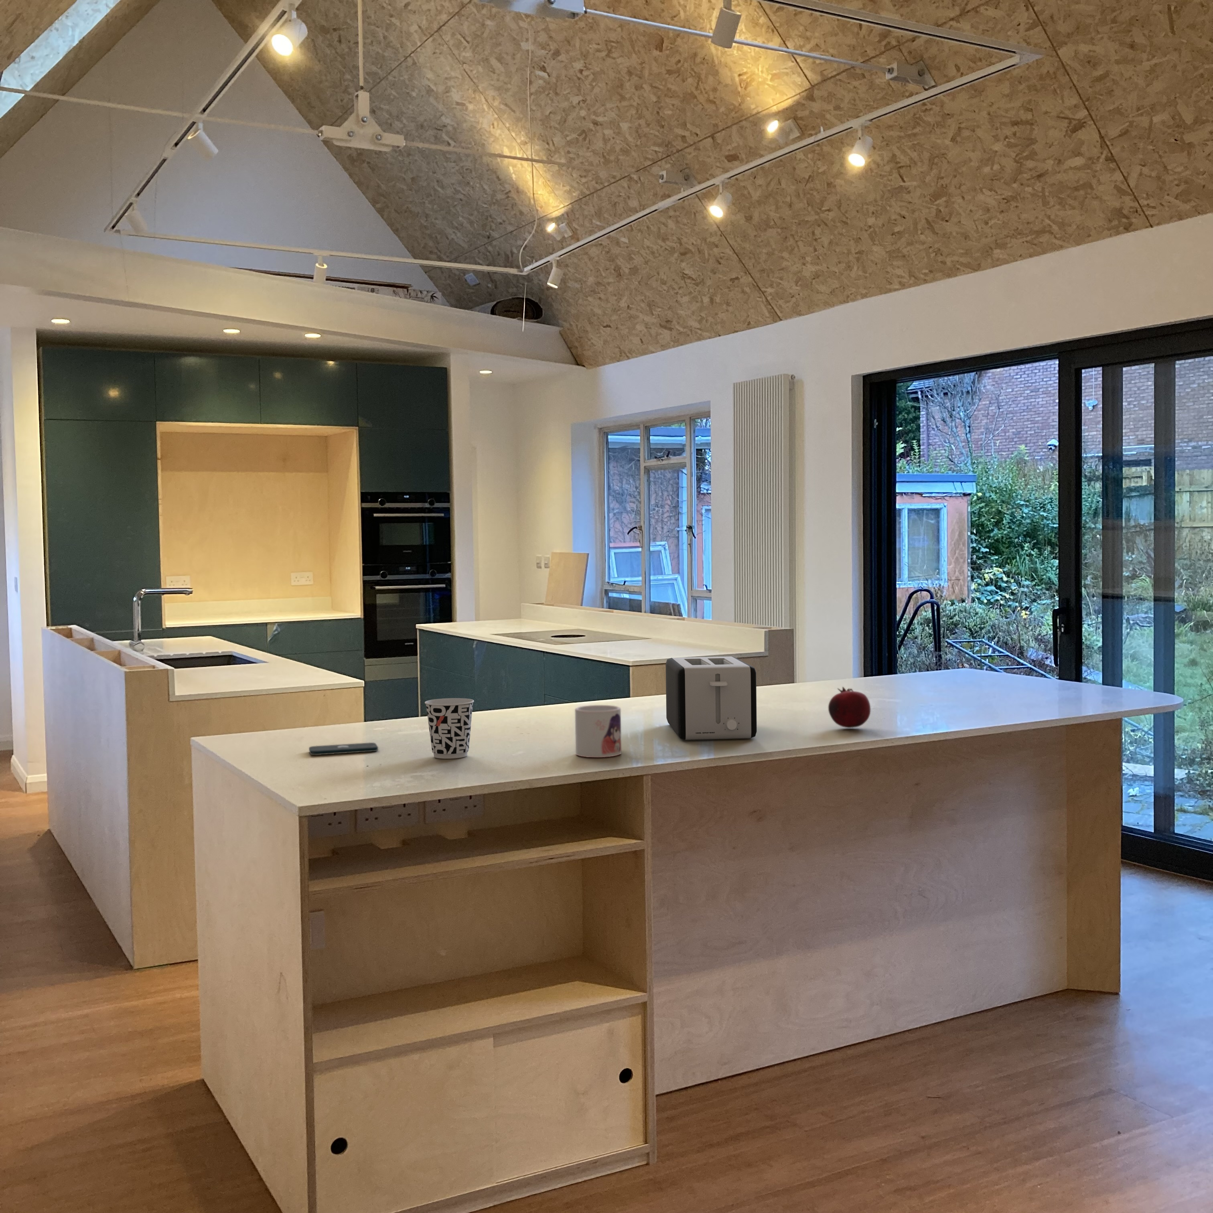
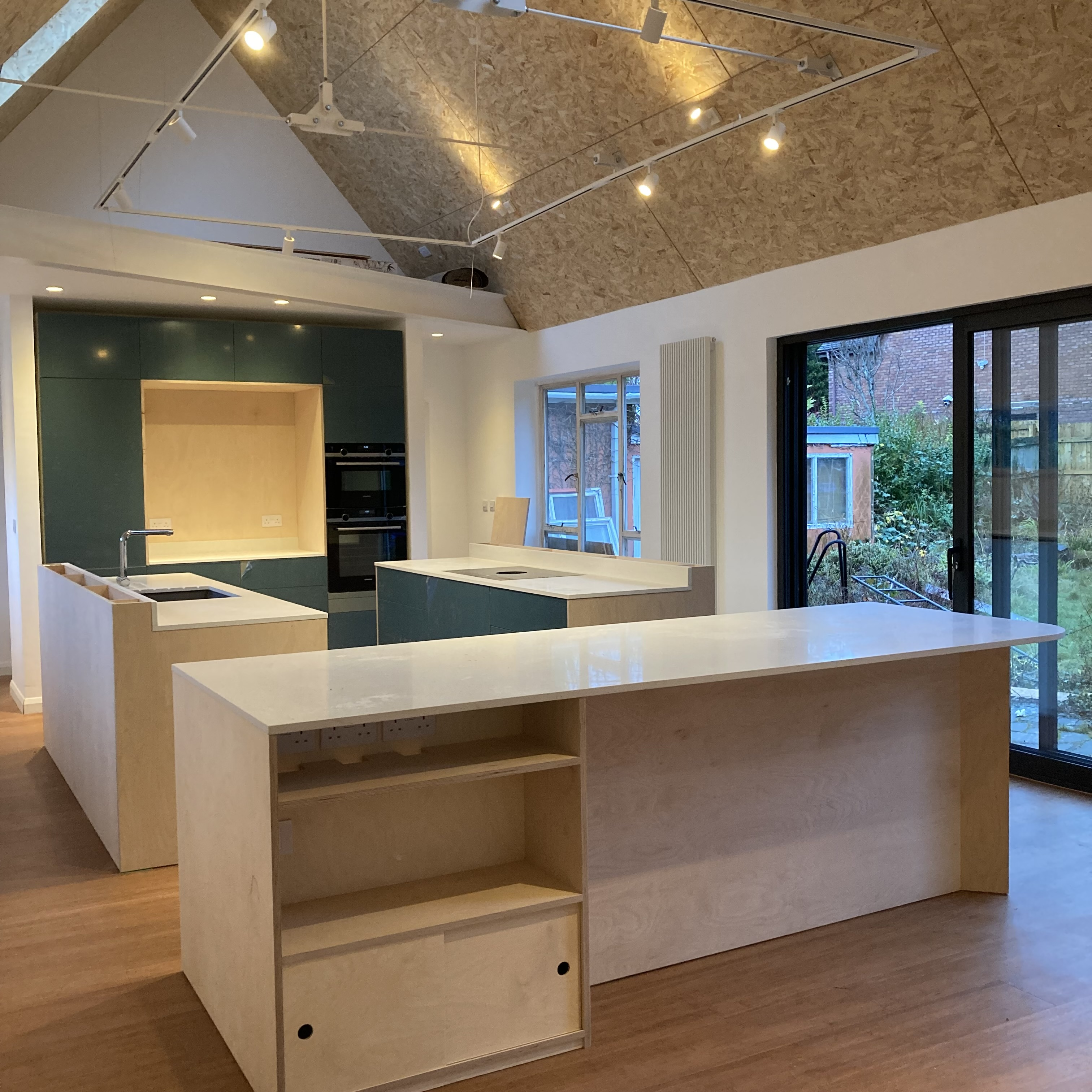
- toaster [665,656,758,741]
- mug [574,704,622,758]
- cup [424,698,474,759]
- fruit [828,686,871,729]
- smartphone [309,742,379,755]
